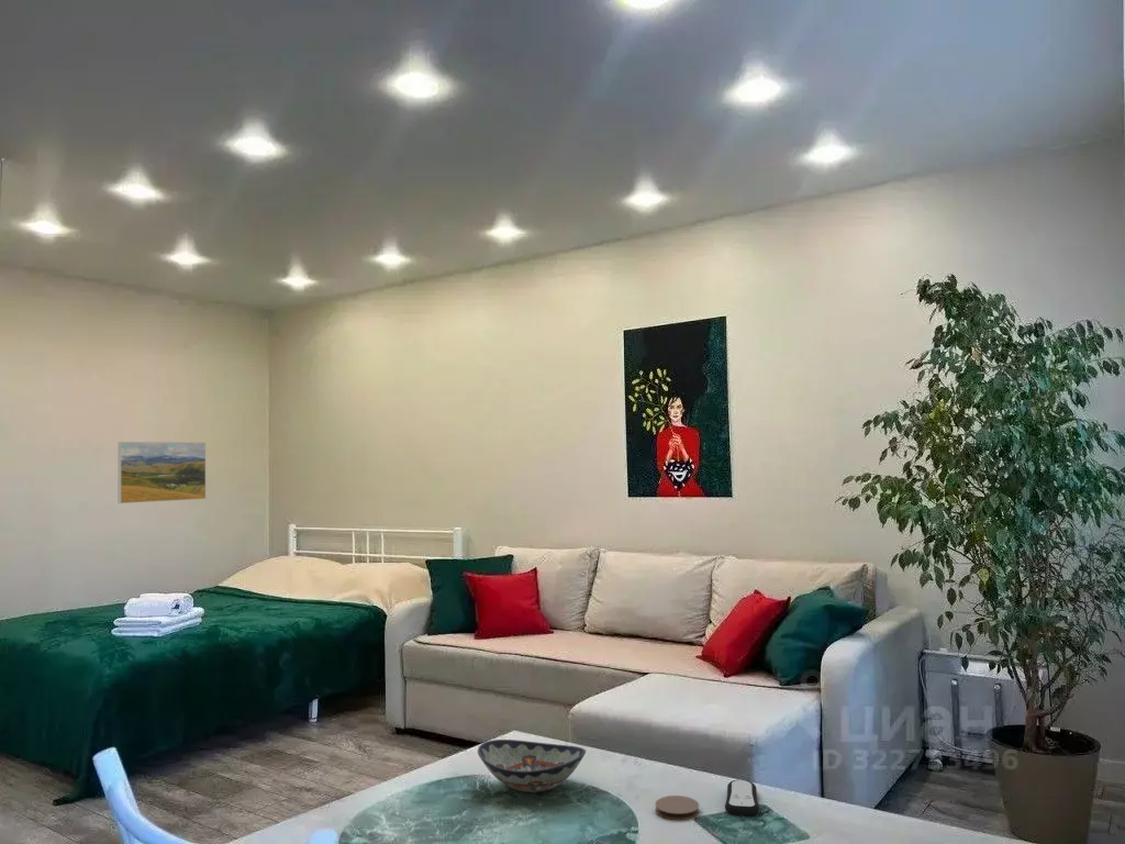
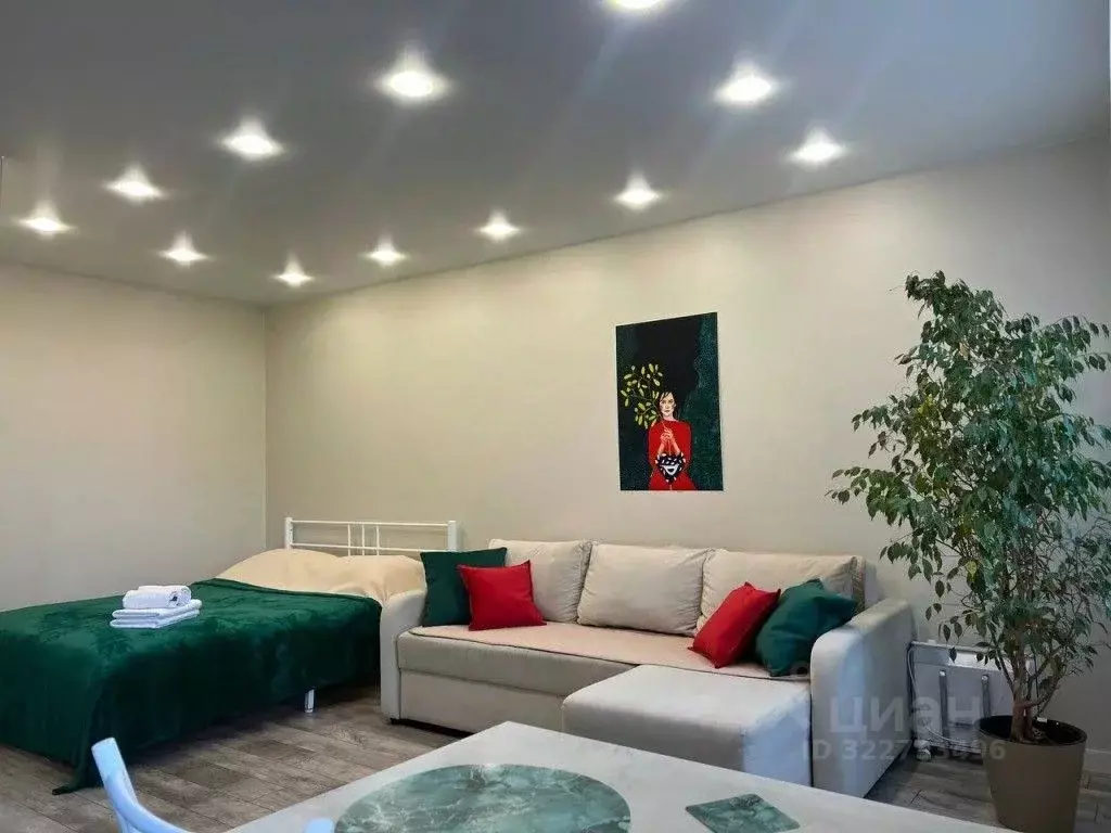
- remote control [724,779,760,817]
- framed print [118,441,207,504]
- decorative bowl [477,738,587,793]
- coaster [654,795,700,821]
